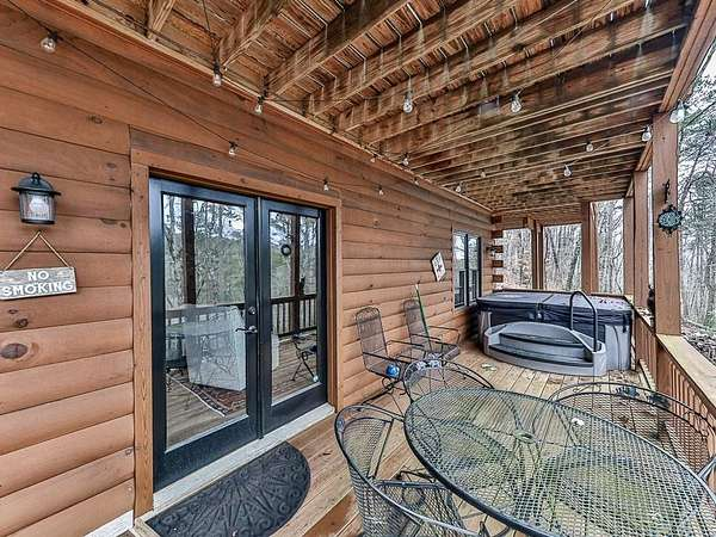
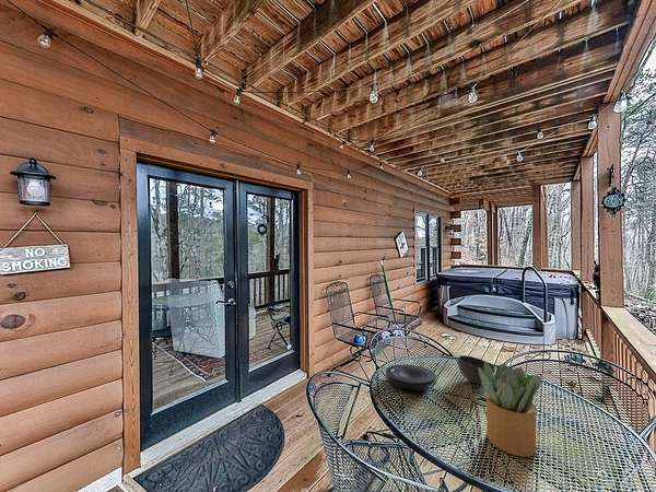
+ bowl [457,354,496,385]
+ plate [385,364,437,393]
+ potted plant [478,361,542,458]
